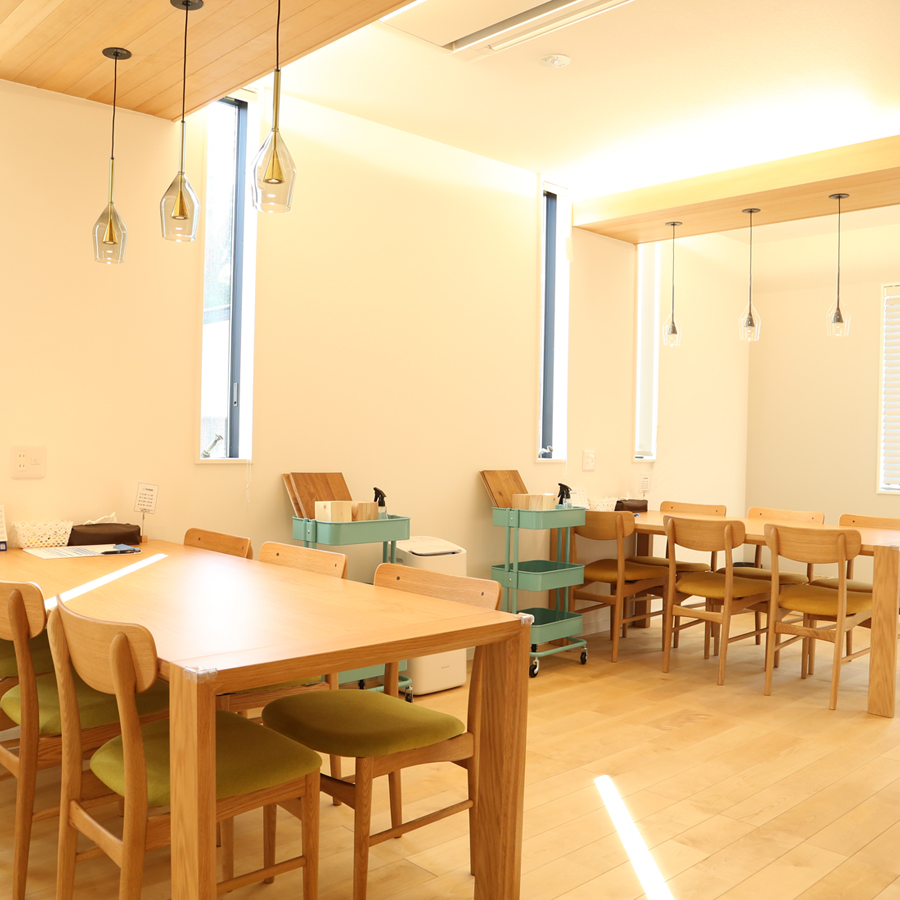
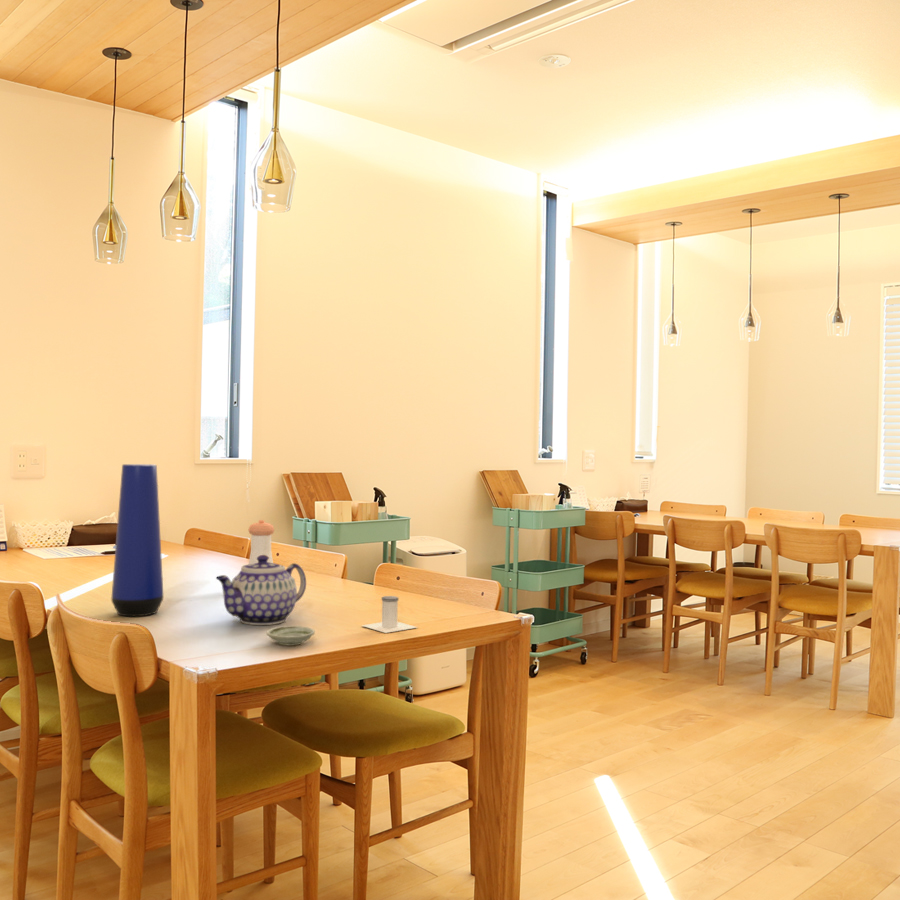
+ pepper shaker [248,519,275,565]
+ teapot [215,555,307,626]
+ vase [110,463,164,617]
+ salt shaker [360,595,418,634]
+ saucer [265,625,316,646]
